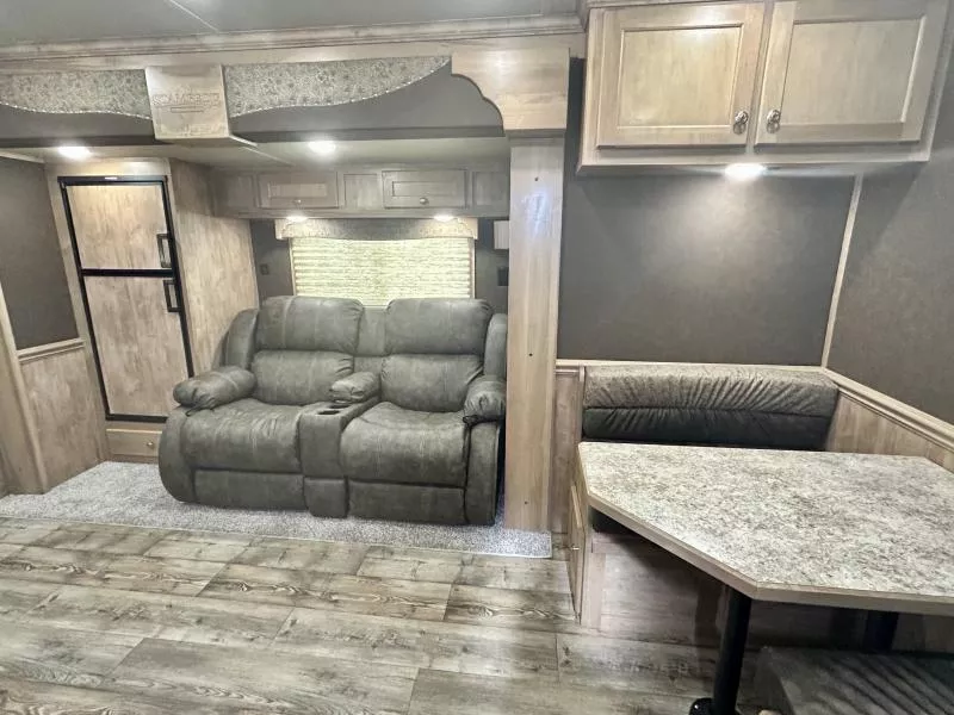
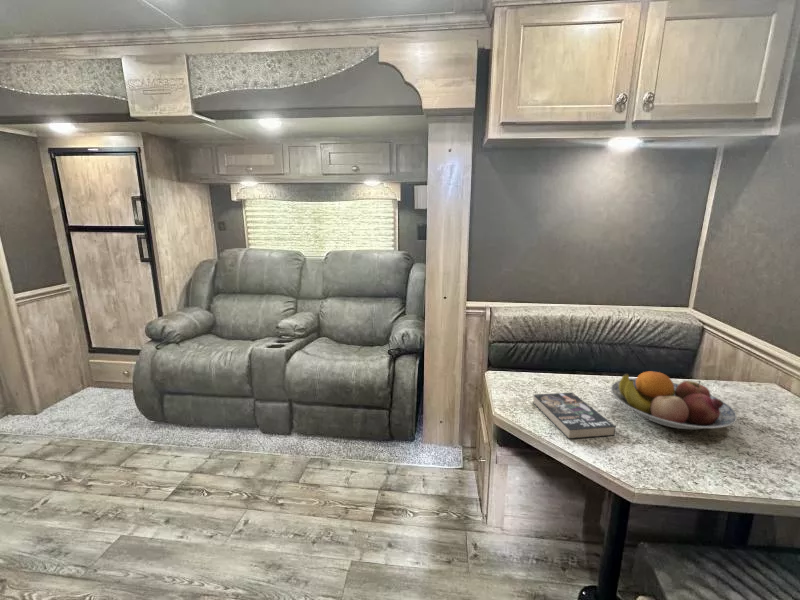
+ book [532,391,617,440]
+ fruit bowl [610,370,738,430]
